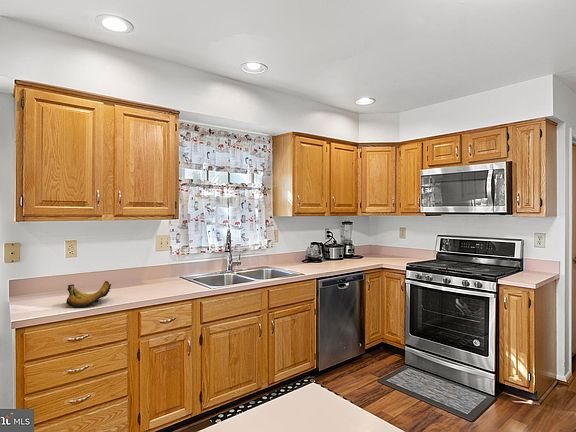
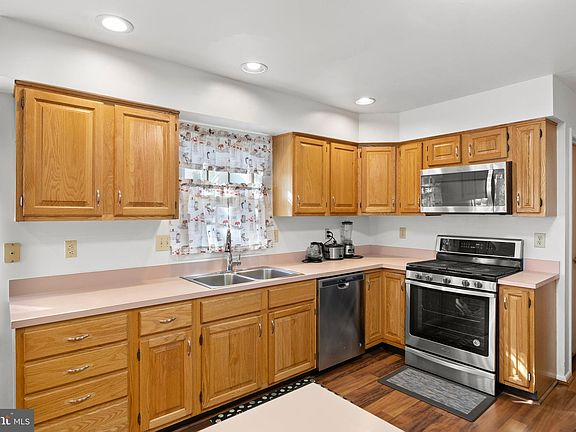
- banana bunch [65,280,113,308]
